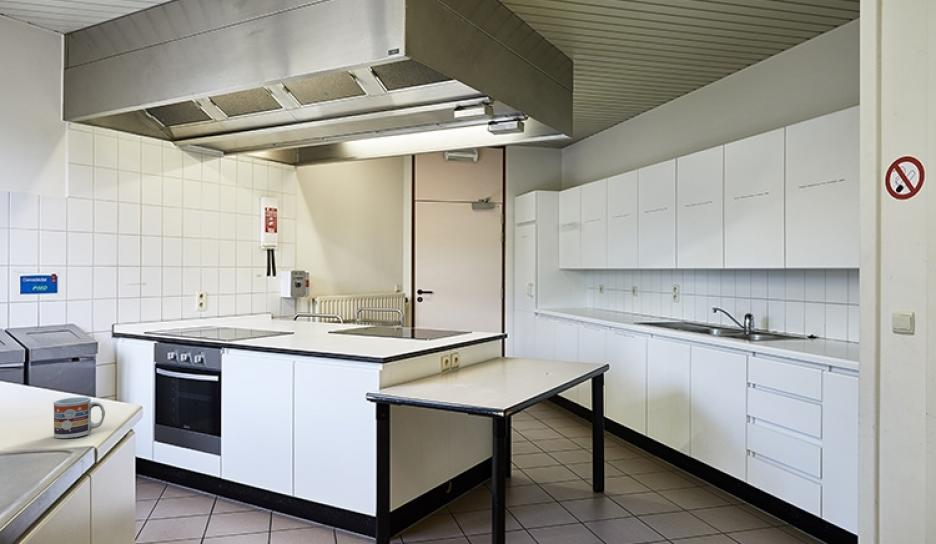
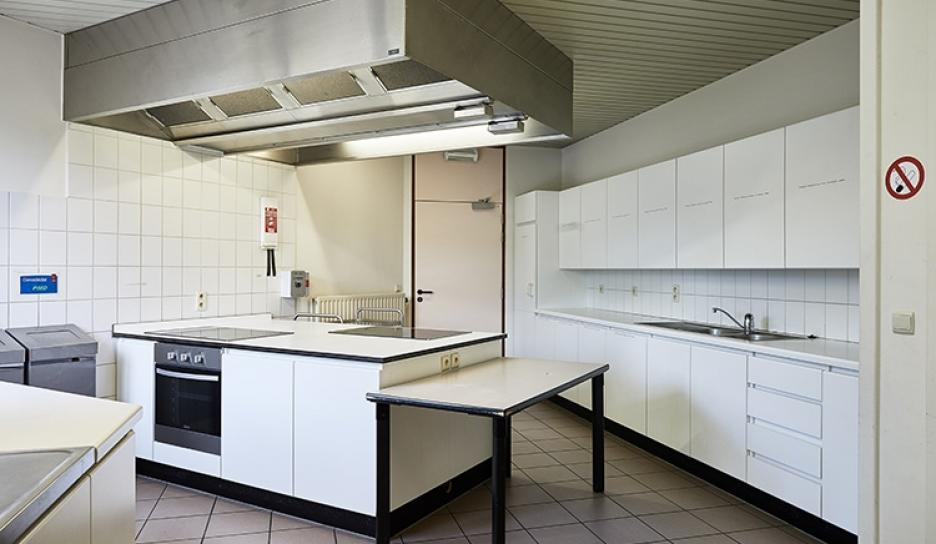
- cup [53,396,106,439]
